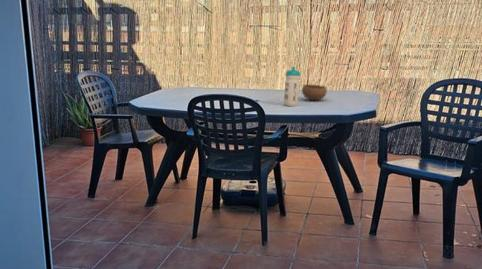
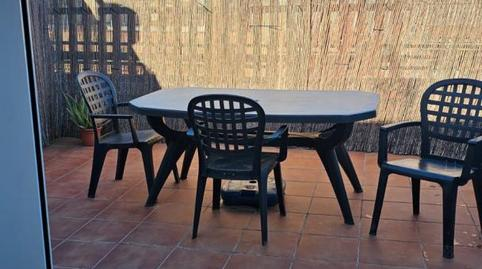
- bowl [301,83,328,101]
- water bottle [283,66,301,107]
